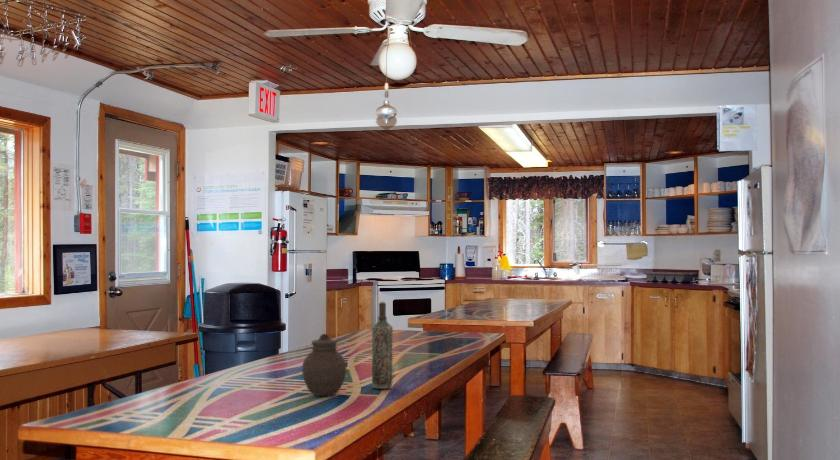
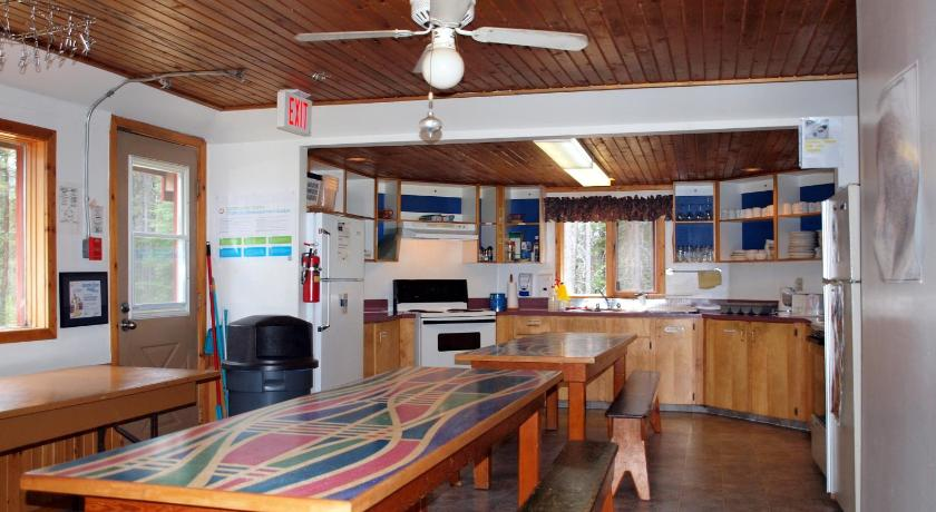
- jar [301,333,347,397]
- bottle [371,301,394,390]
